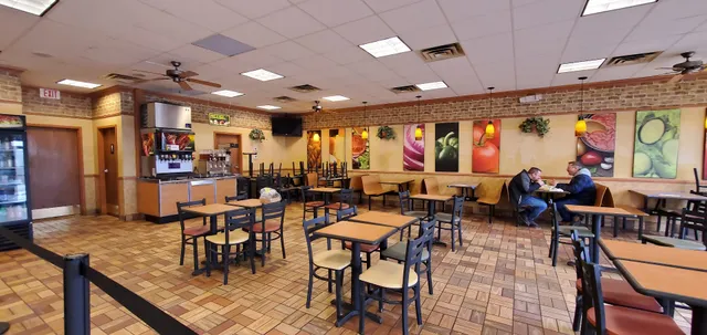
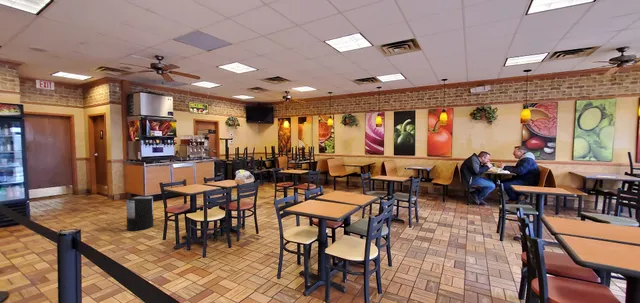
+ trash can [125,195,154,232]
